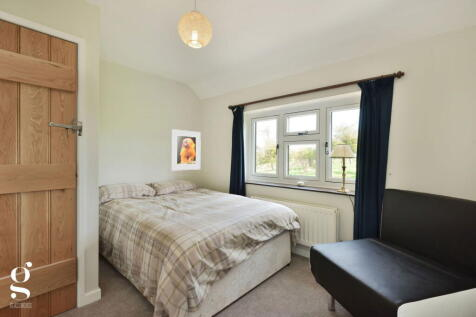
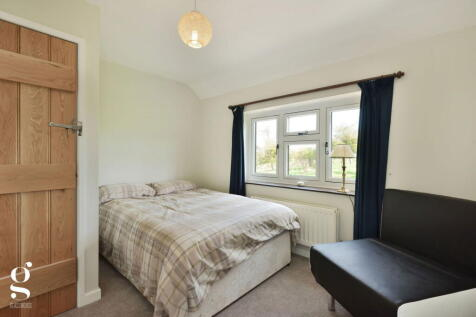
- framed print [170,128,202,172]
